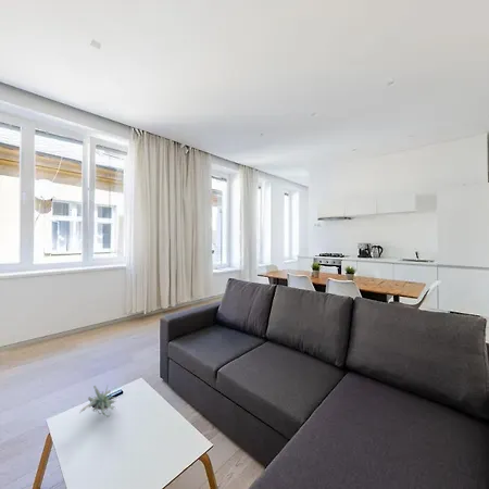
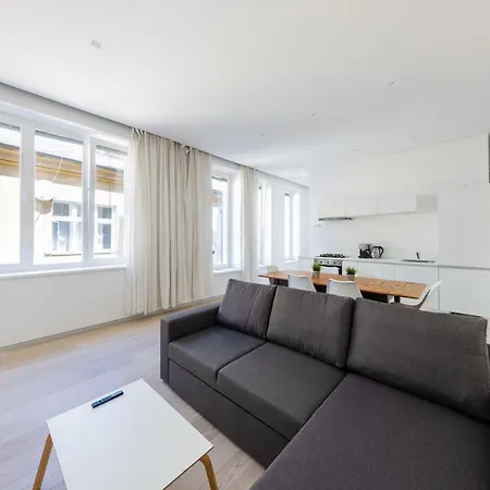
- succulent plant [78,385,118,417]
